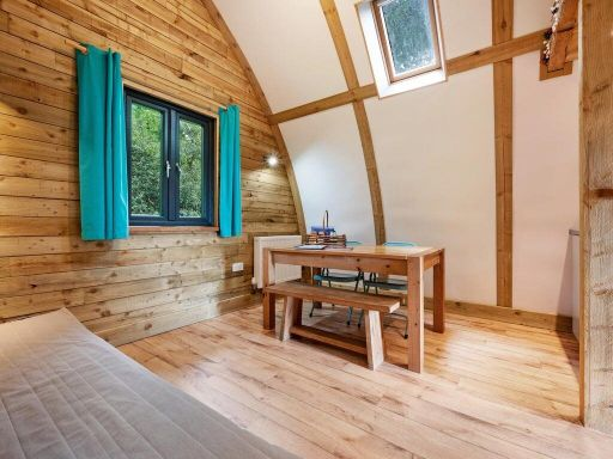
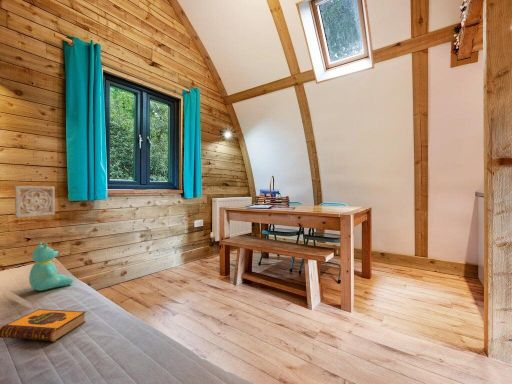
+ hardback book [0,308,87,343]
+ wall ornament [14,185,56,219]
+ teddy bear [28,240,75,292]
